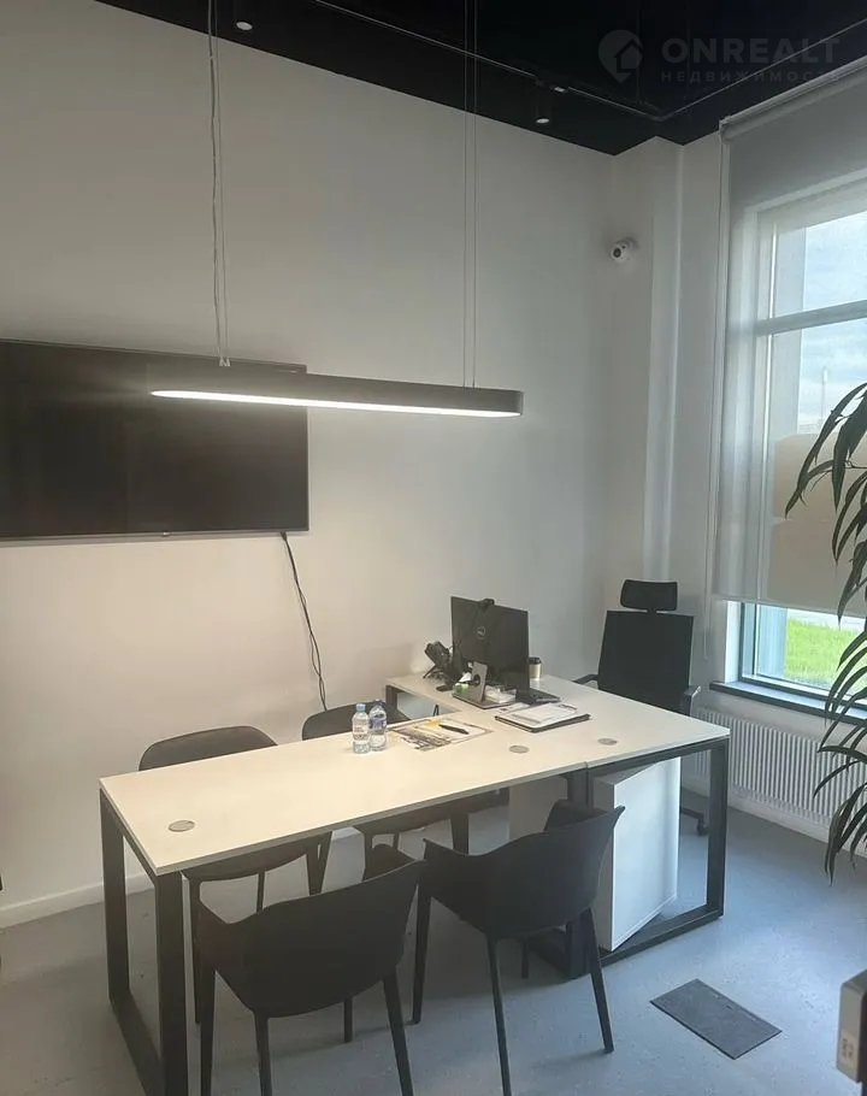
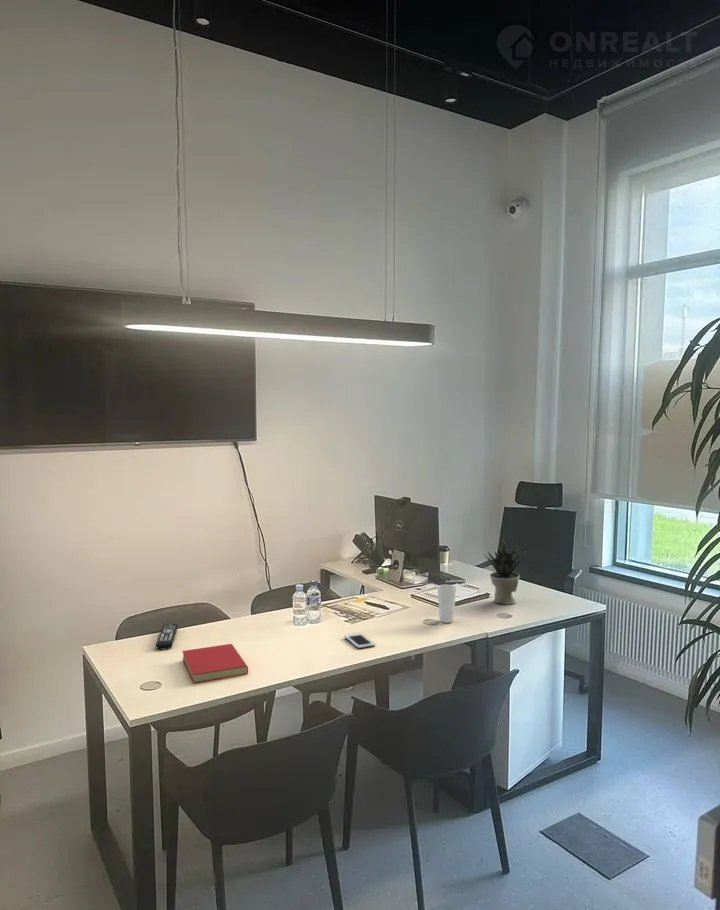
+ potted plant [482,538,527,606]
+ book [181,643,249,684]
+ cell phone [344,632,376,650]
+ remote control [155,623,179,651]
+ cup [437,584,457,624]
